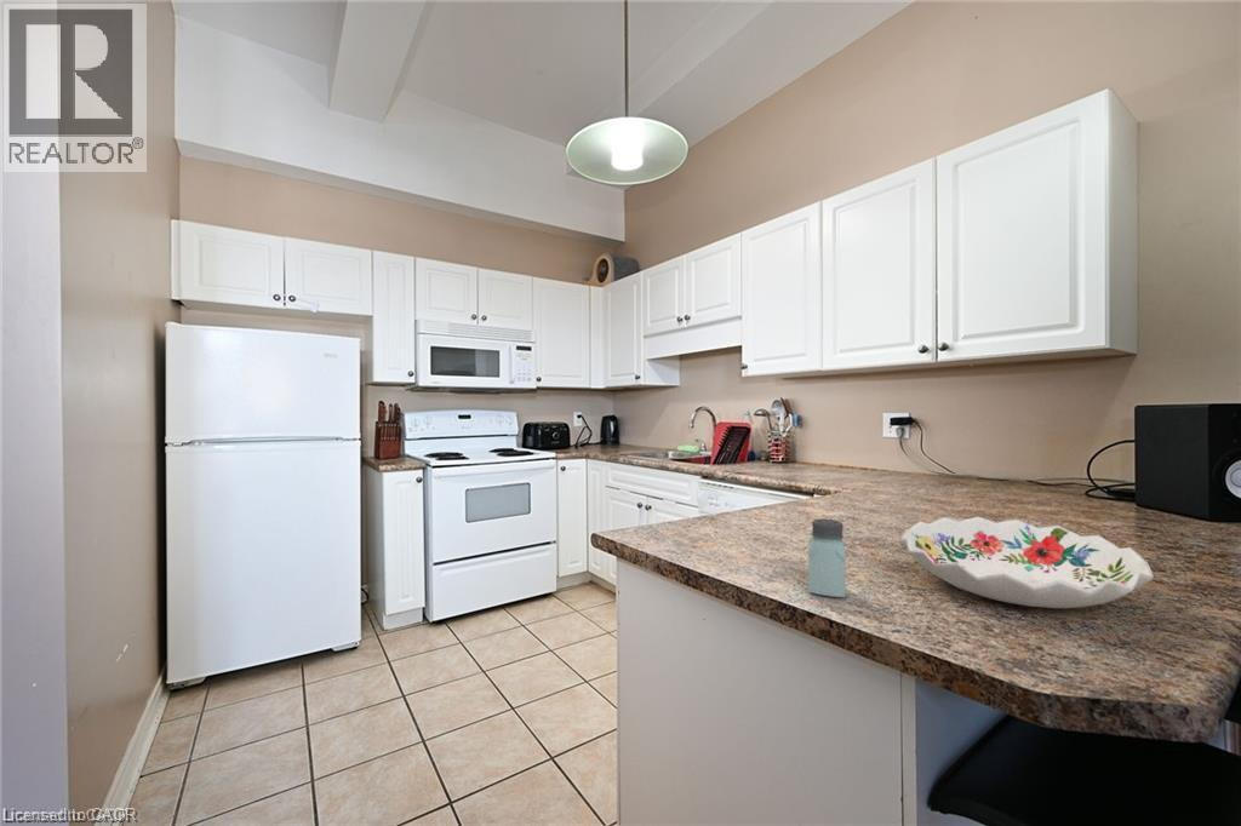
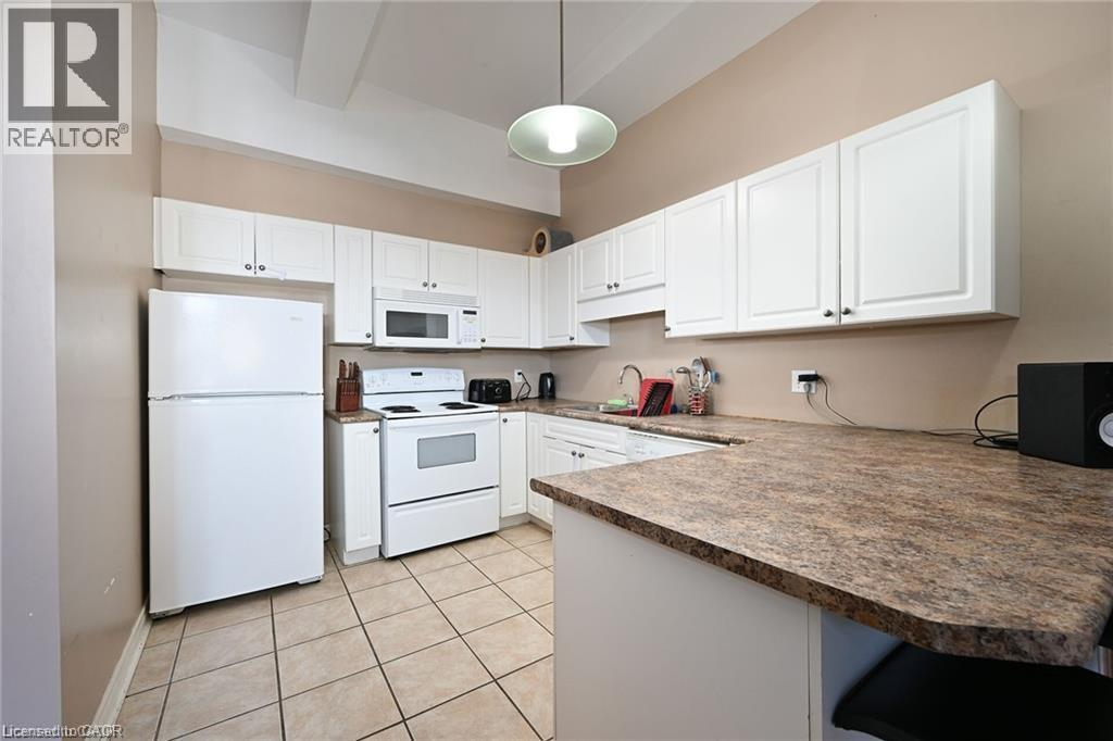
- saltshaker [807,517,847,598]
- decorative bowl [899,516,1154,609]
